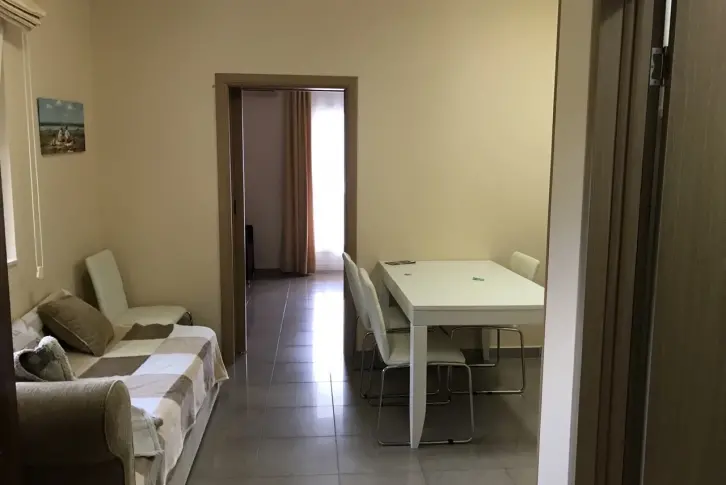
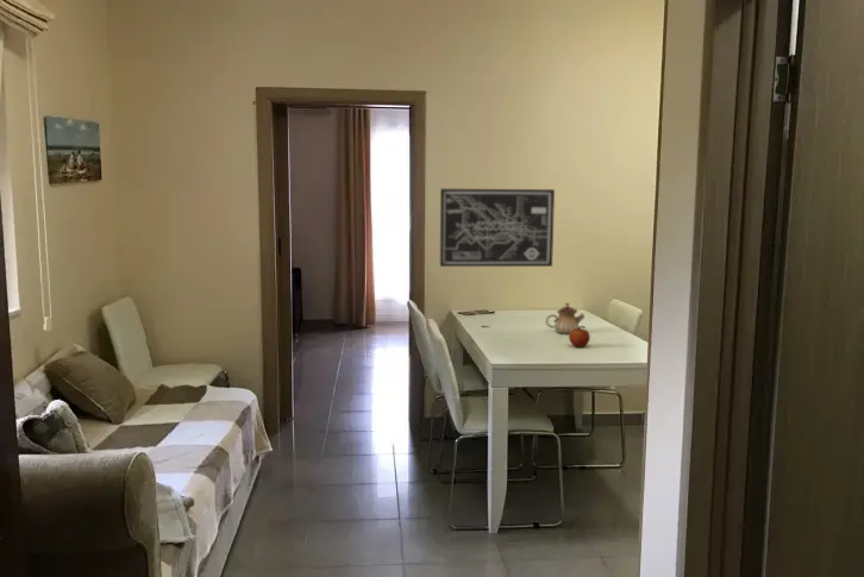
+ fruit [568,325,591,349]
+ teapot [545,302,586,335]
+ wall art [439,188,556,268]
